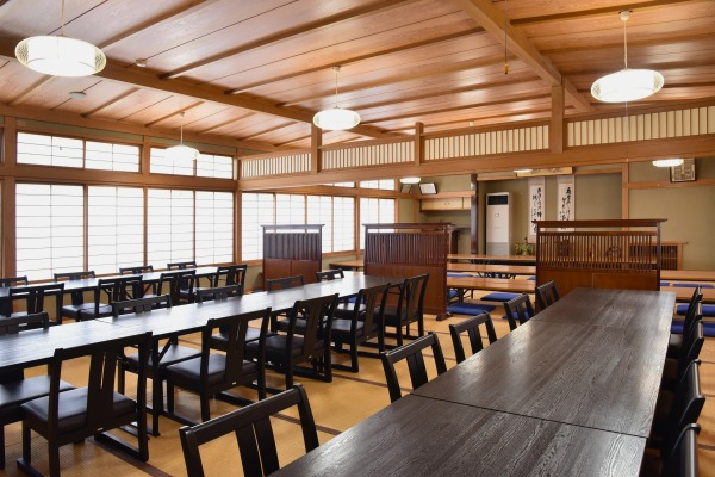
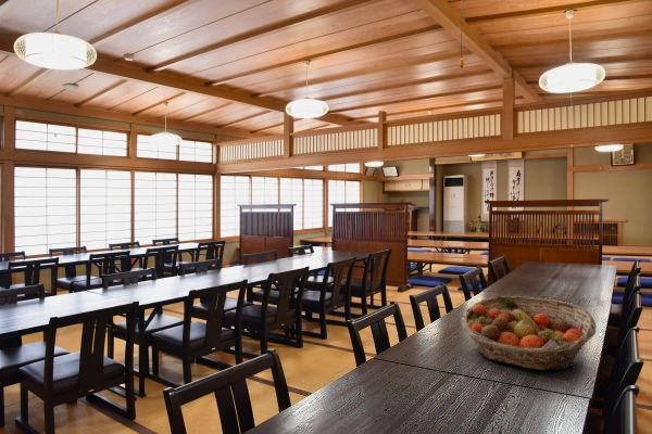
+ fruit basket [460,295,598,371]
